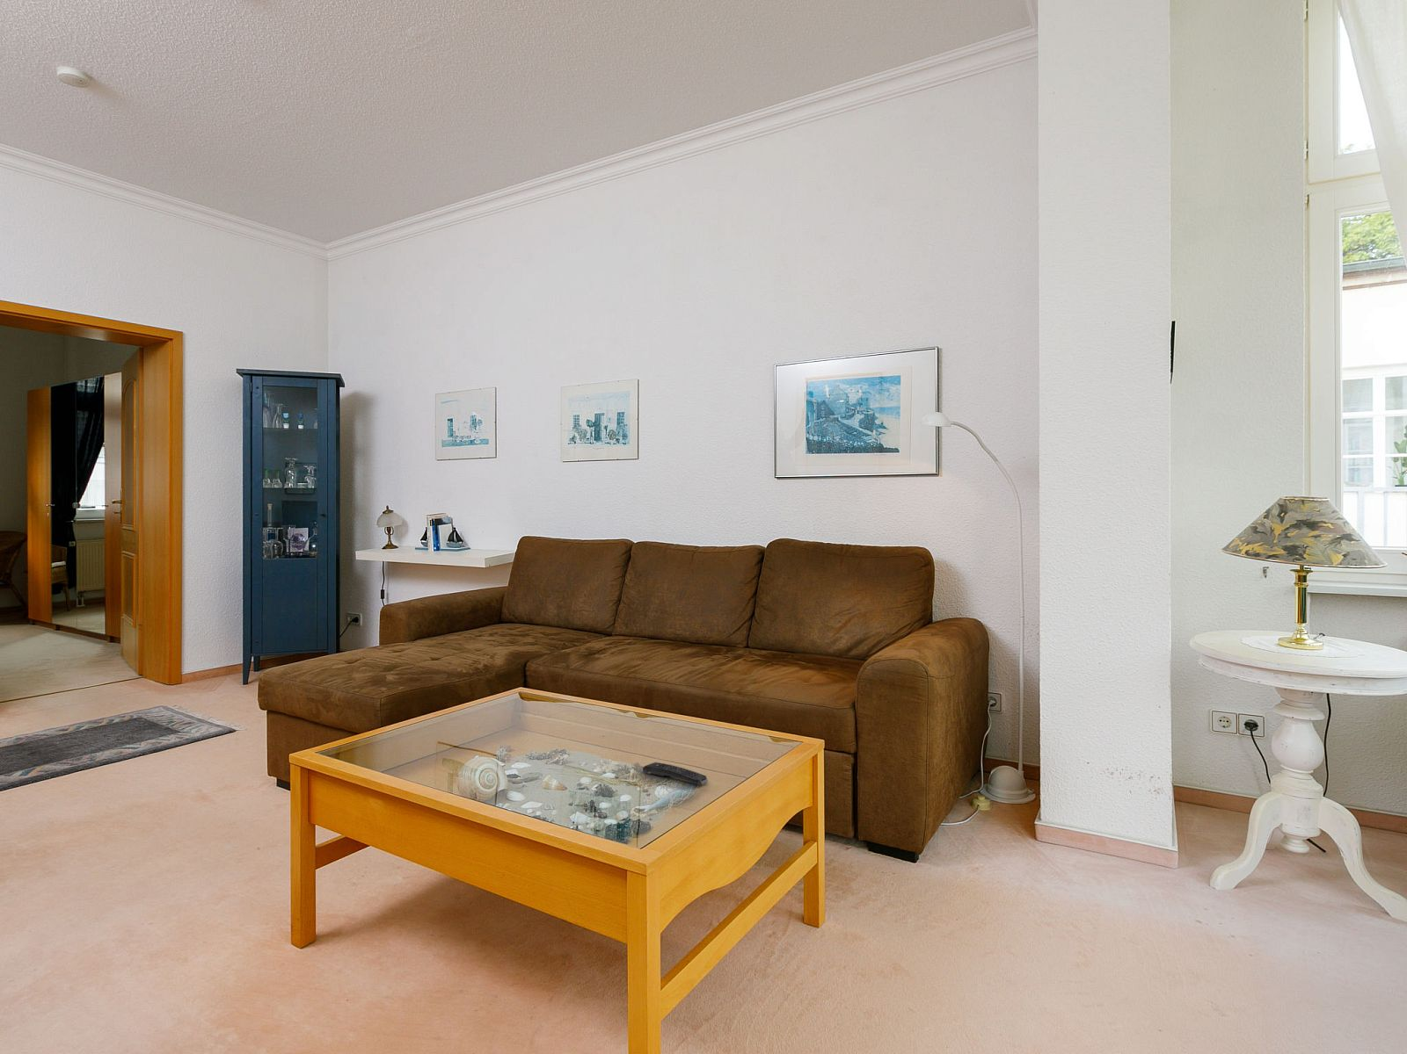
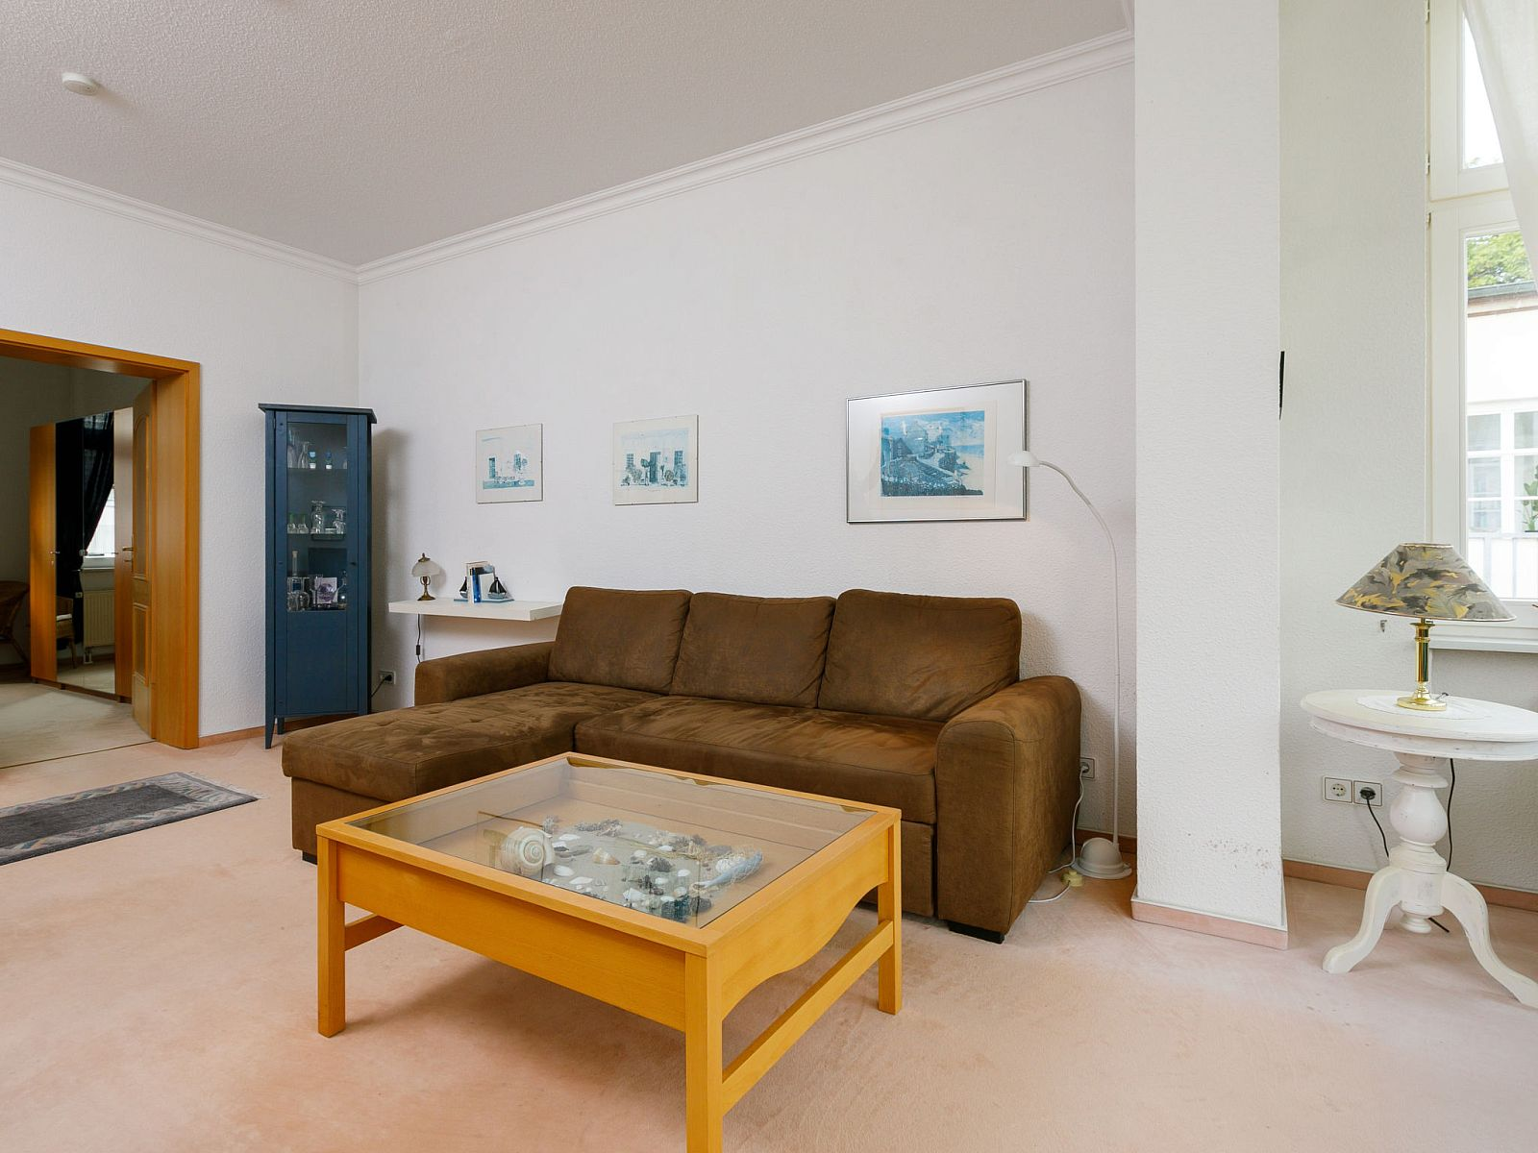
- remote control [641,762,709,785]
